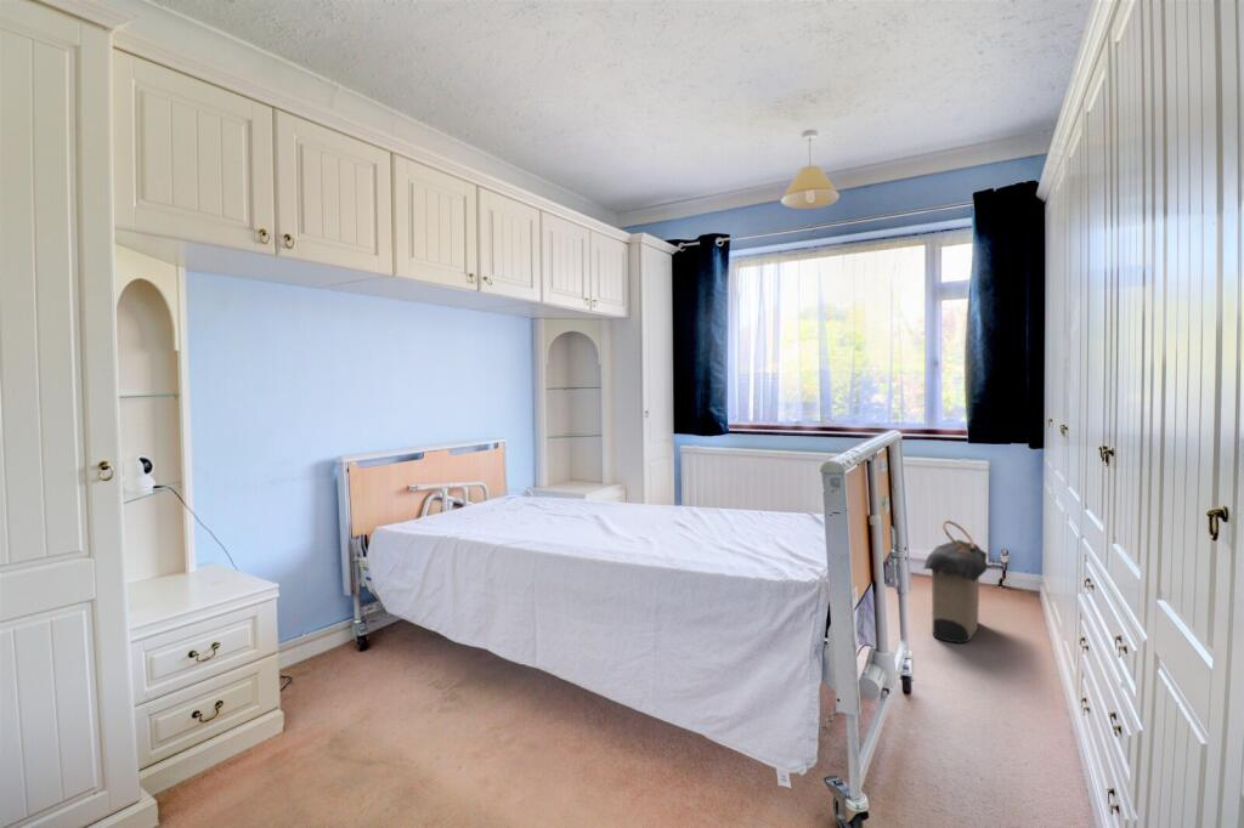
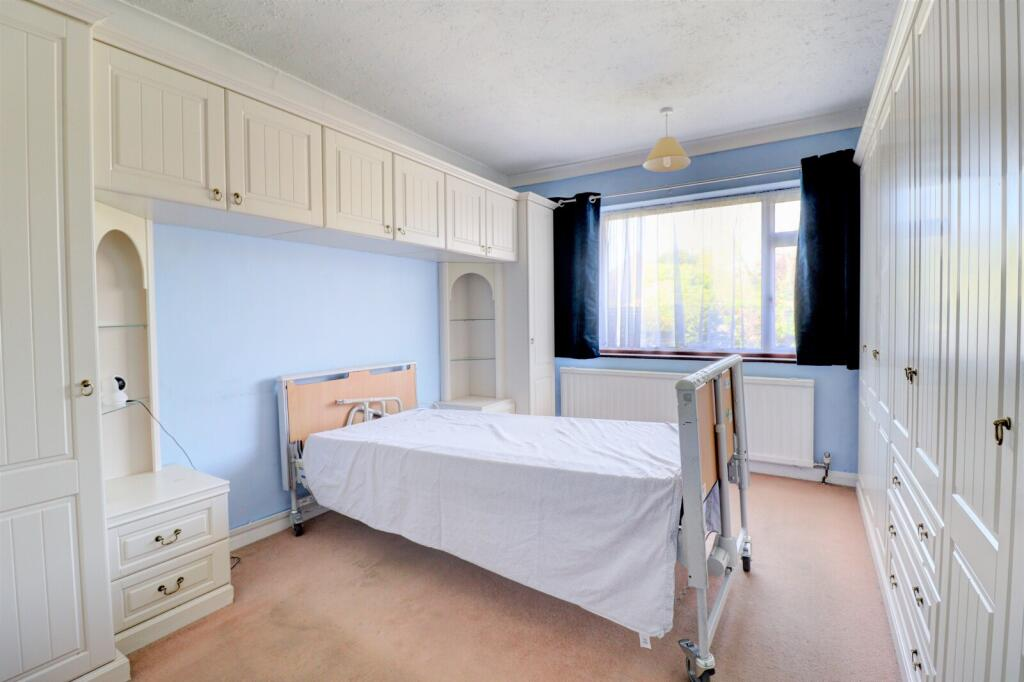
- laundry hamper [922,520,990,645]
